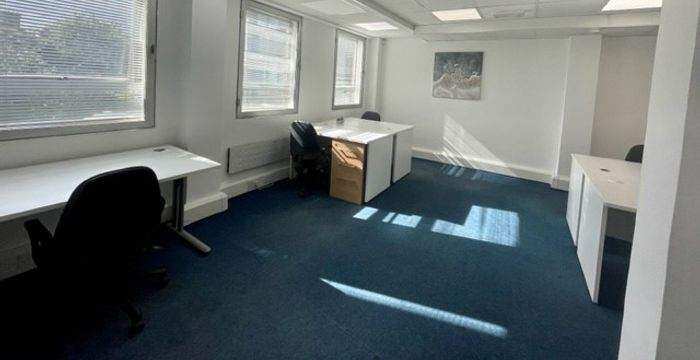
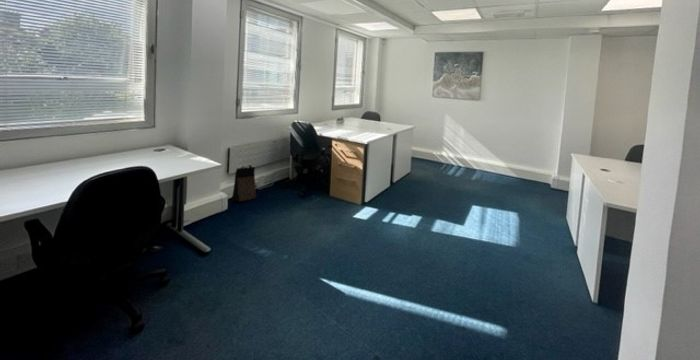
+ bag [231,164,257,203]
